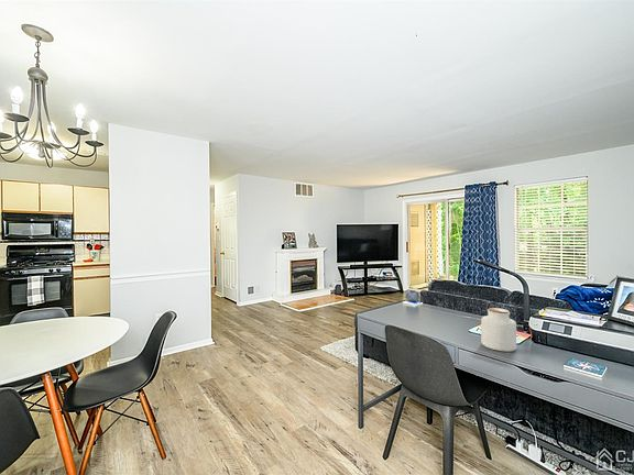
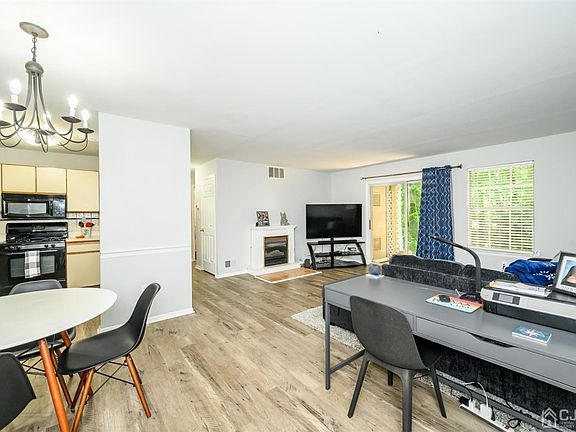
- jar [480,307,517,353]
